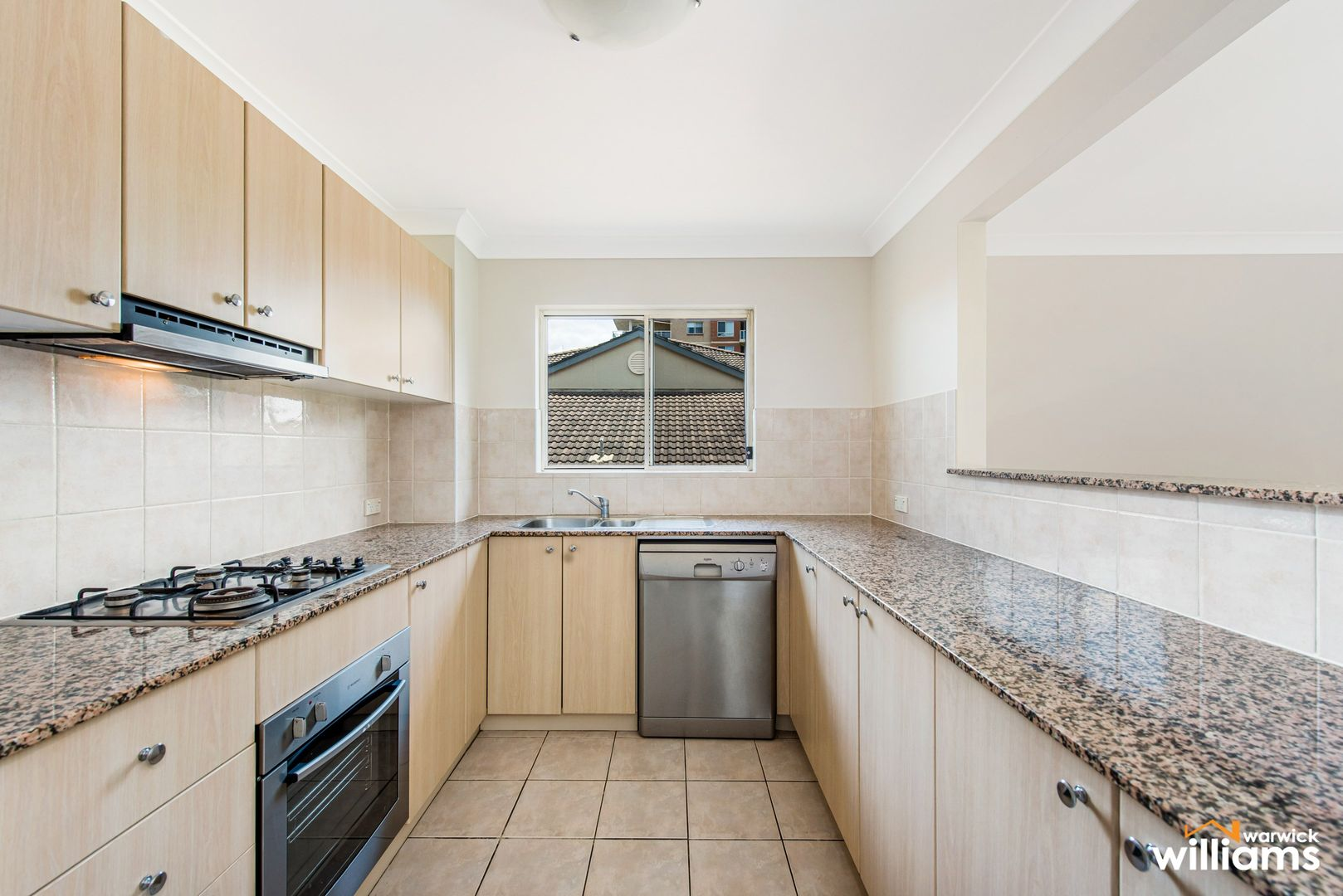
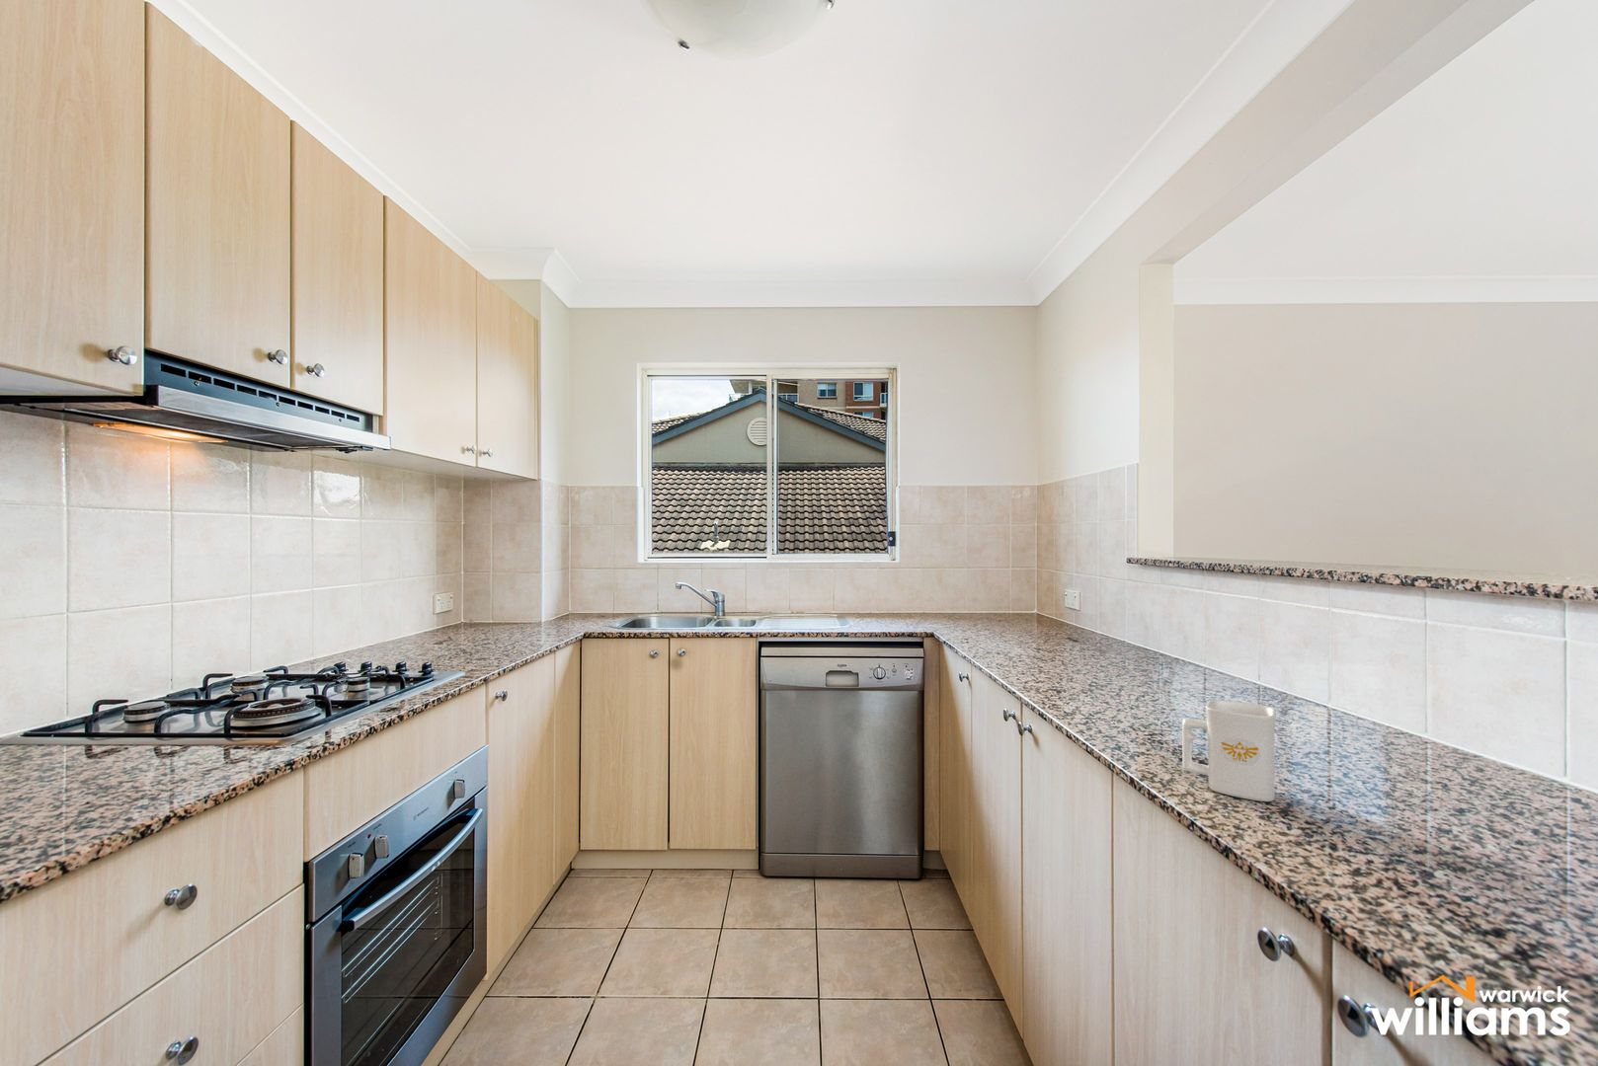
+ mug [1182,698,1277,802]
